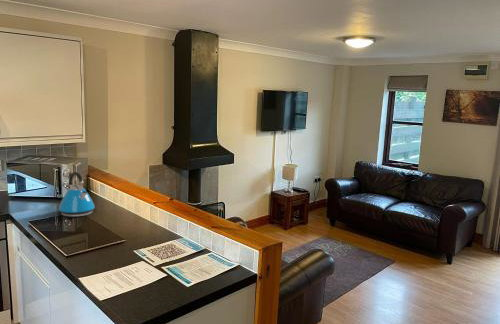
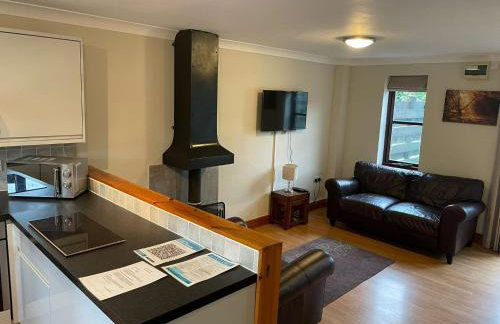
- kettle [58,171,96,218]
